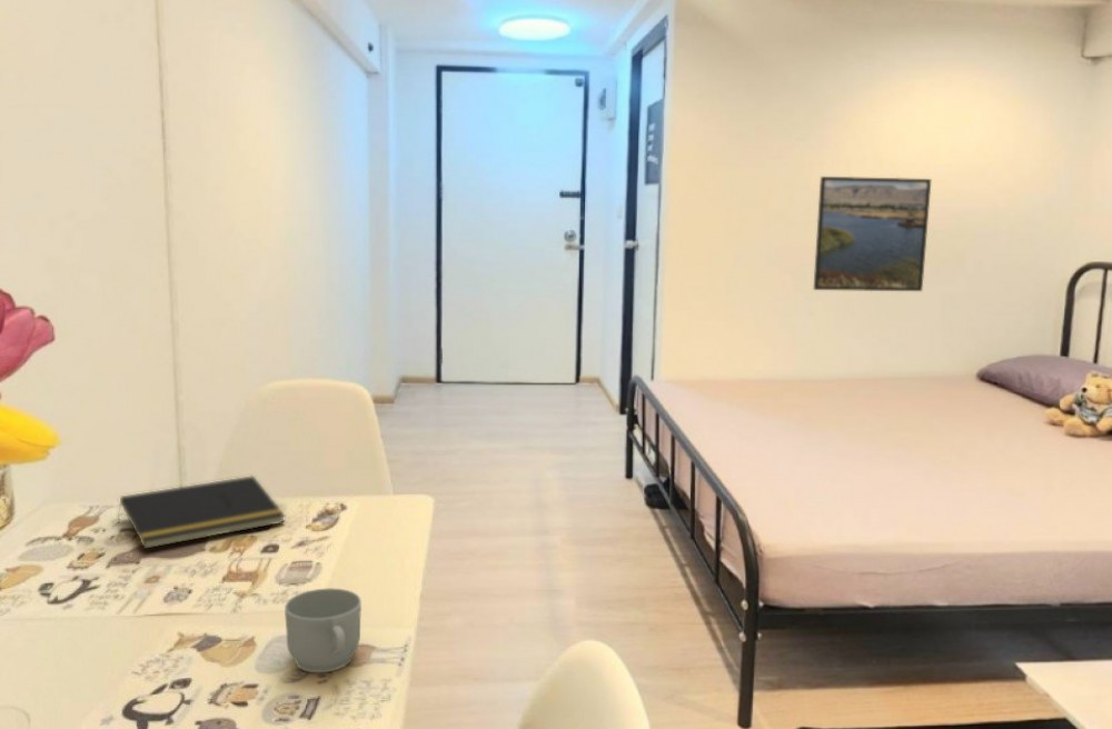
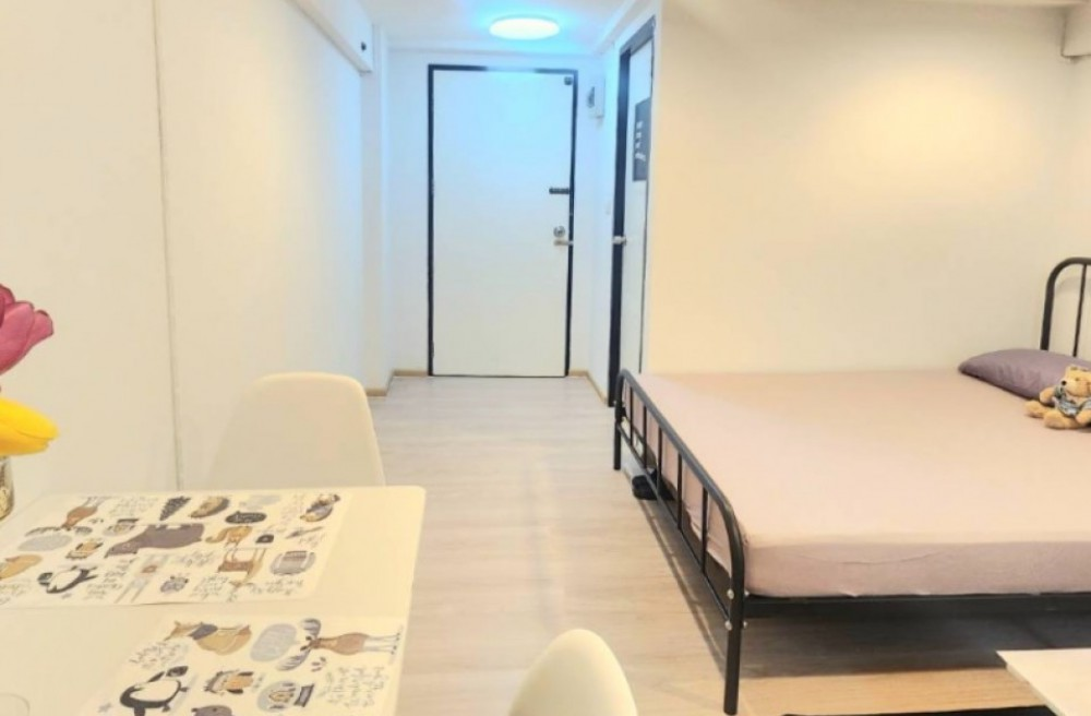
- notepad [117,475,286,550]
- mug [284,587,363,673]
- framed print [813,176,932,292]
